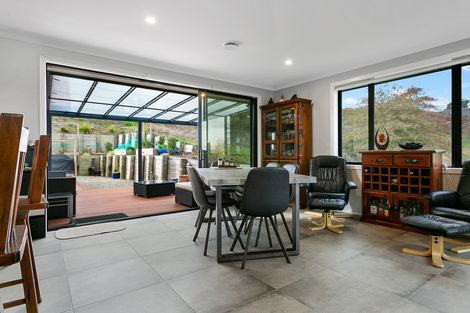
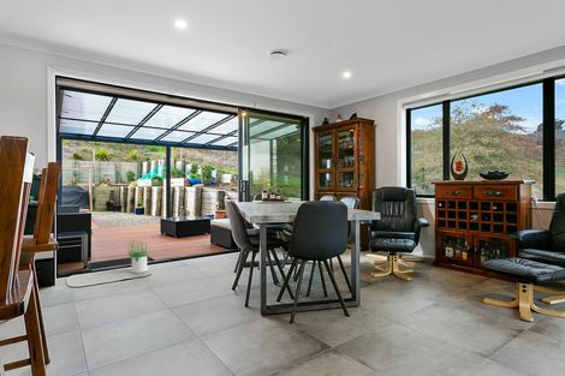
+ potted plant [125,240,151,274]
